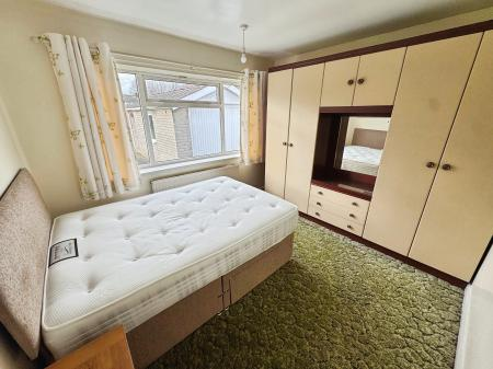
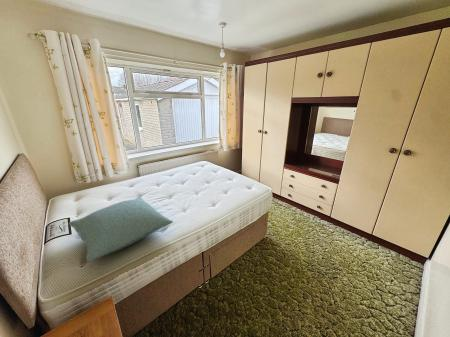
+ pillow [68,196,174,263]
